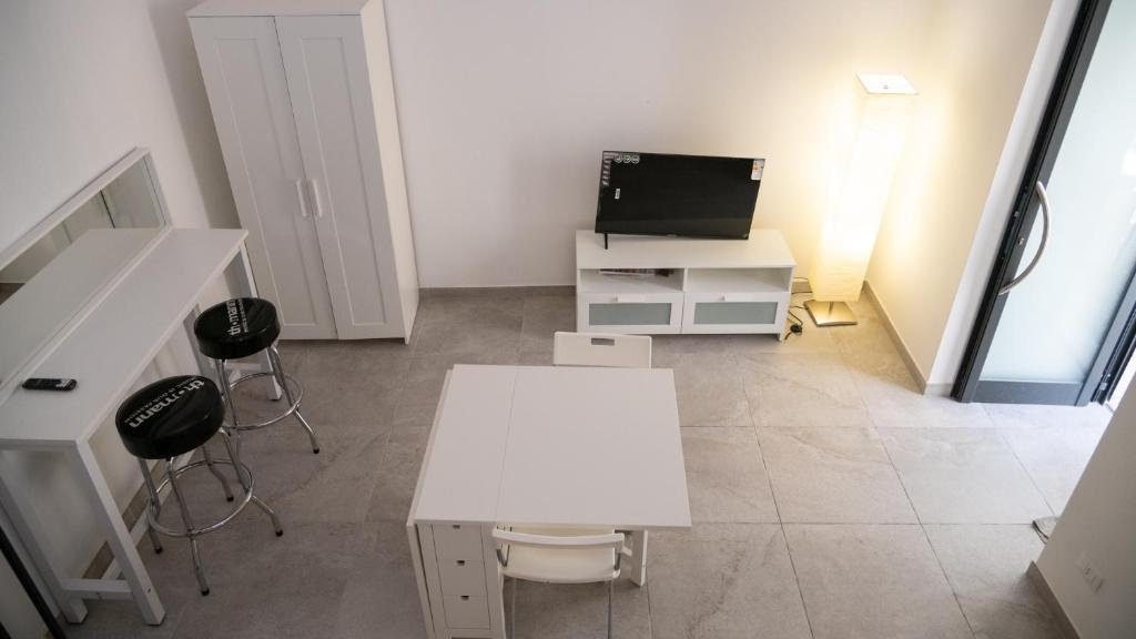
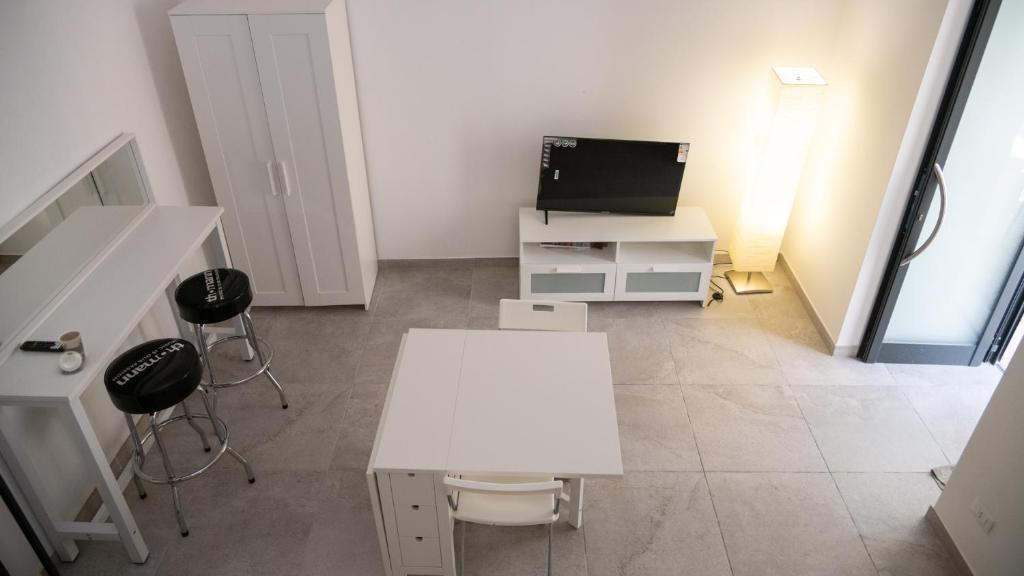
+ cup [57,329,86,373]
